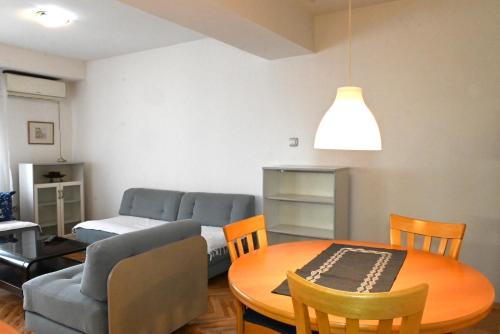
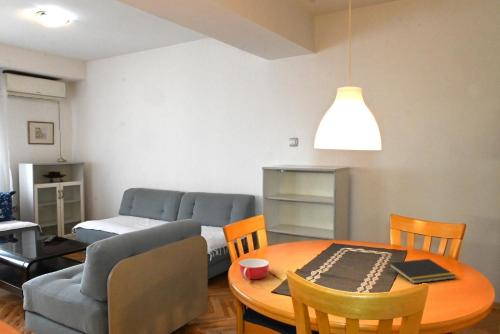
+ notepad [387,258,457,285]
+ bowl [238,258,270,281]
